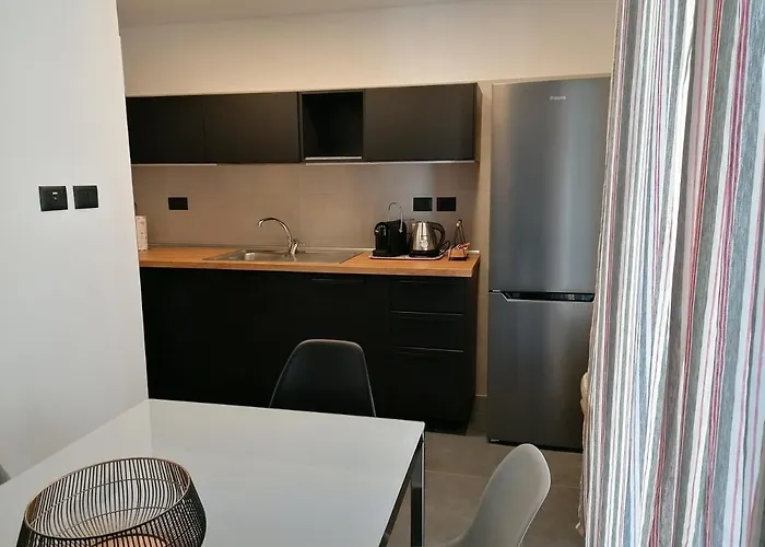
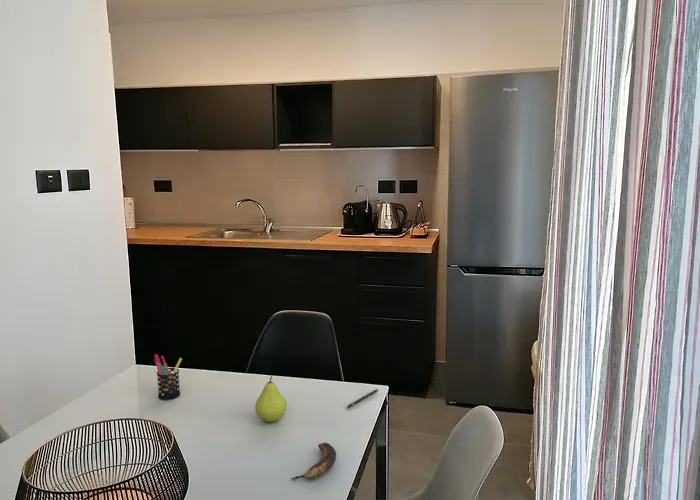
+ fruit [254,375,288,423]
+ banana [290,442,337,481]
+ pen holder [153,353,183,401]
+ pen [345,388,379,409]
